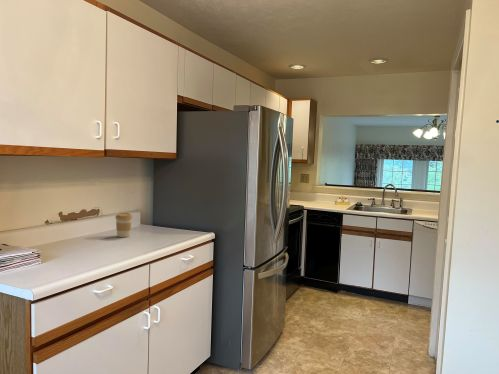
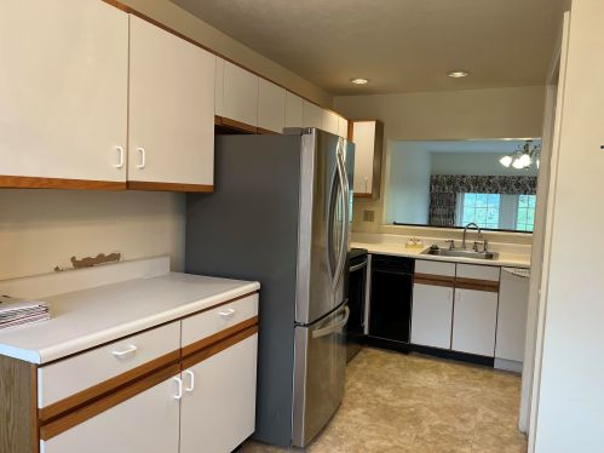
- coffee cup [114,212,133,238]
